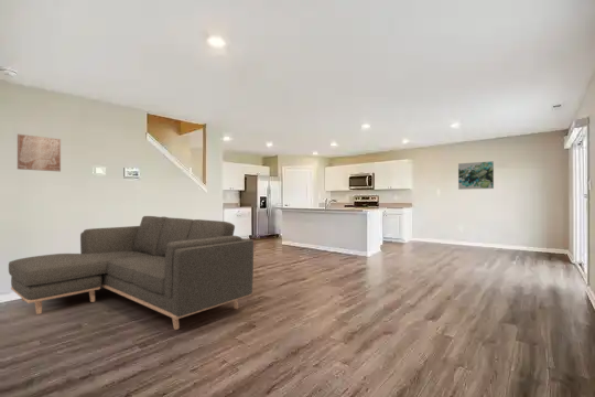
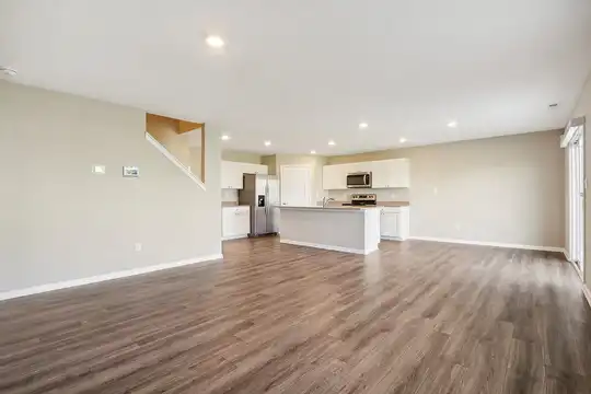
- wall art [17,133,62,172]
- sofa [8,215,255,331]
- wall art [457,160,495,191]
